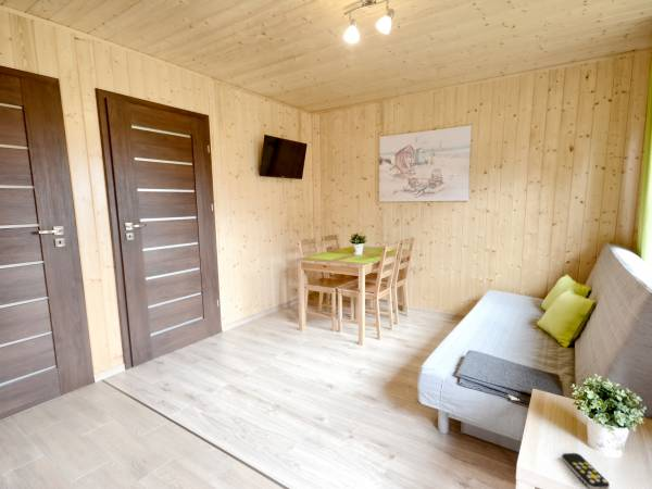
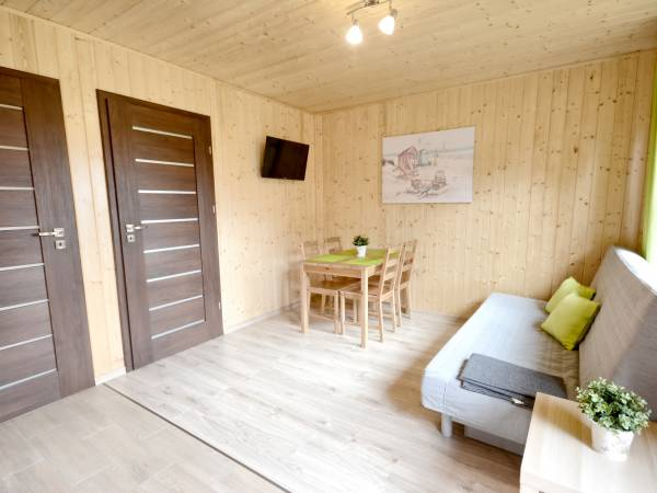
- remote control [561,452,611,489]
